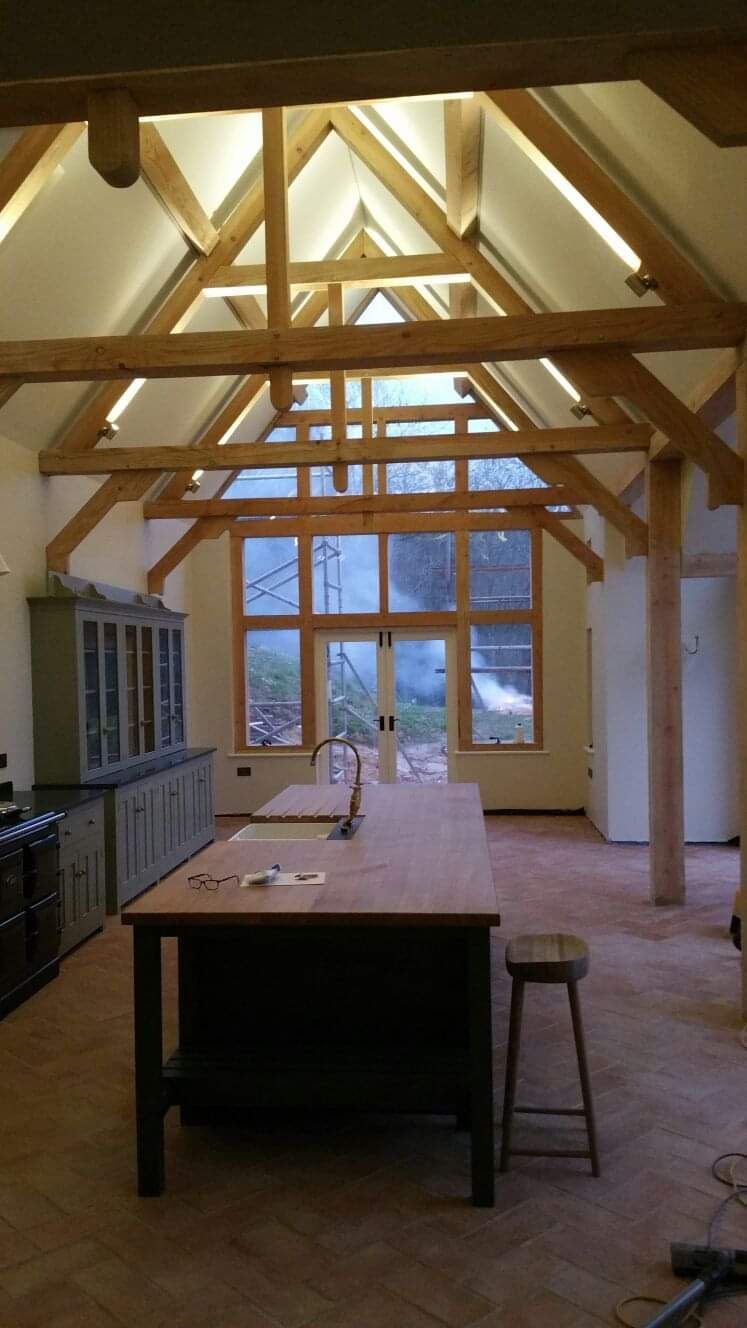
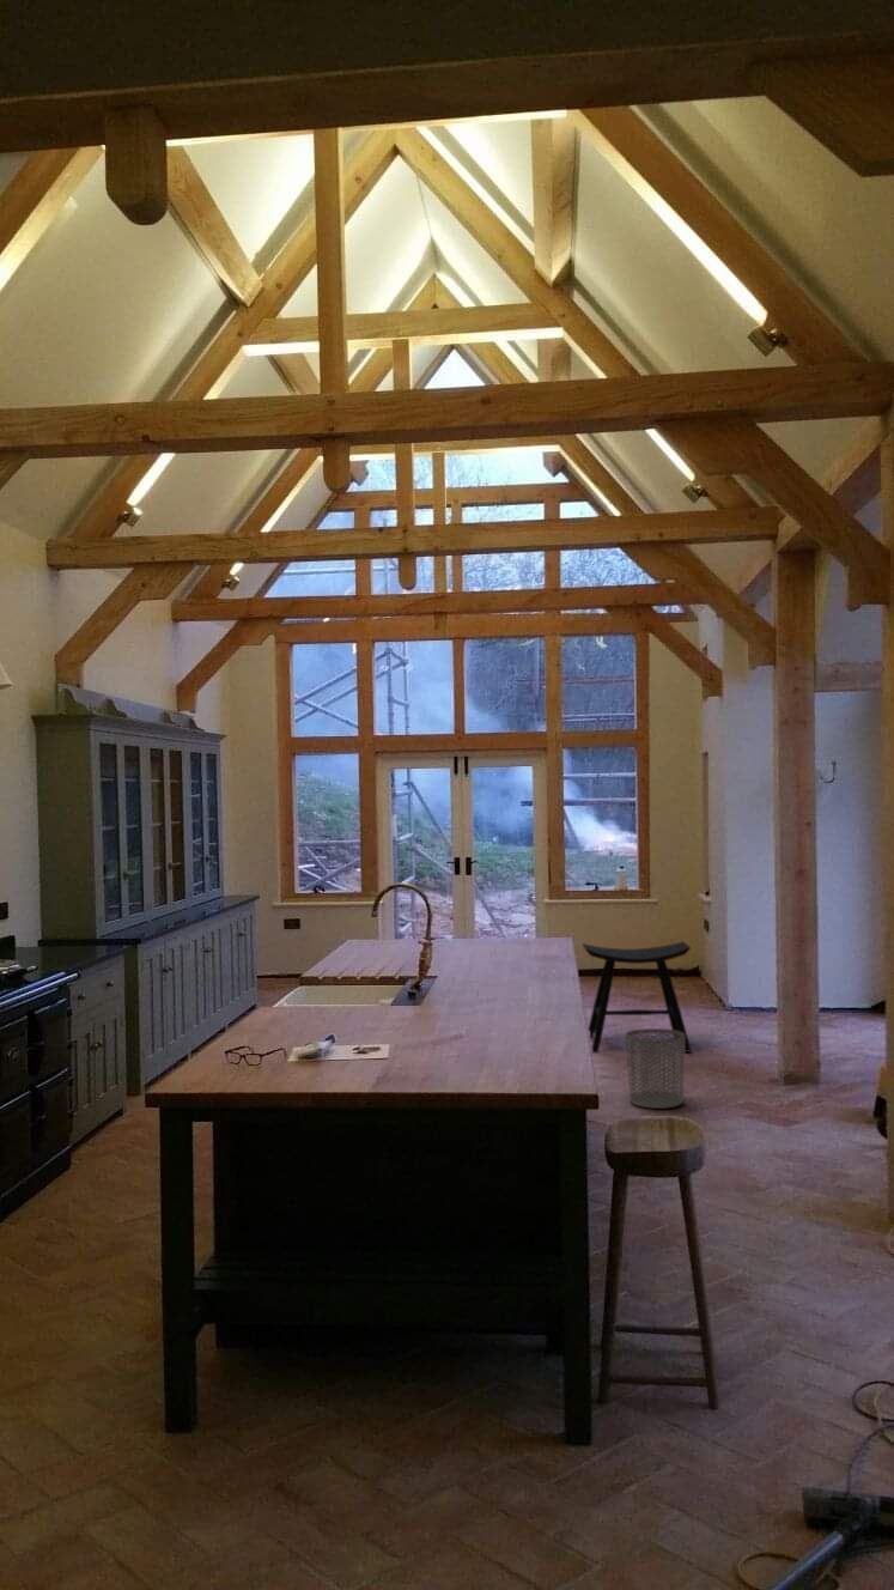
+ stool [580,940,693,1054]
+ waste bin [625,1027,686,1110]
